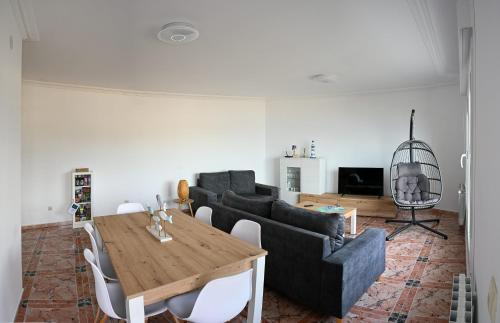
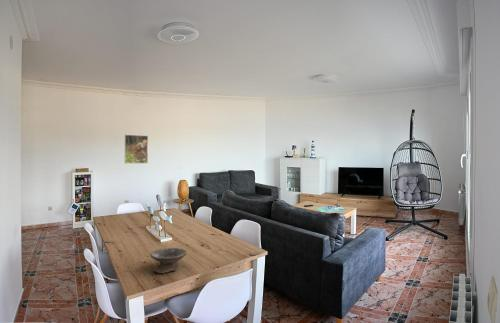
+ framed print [124,134,149,165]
+ bowl [149,247,188,274]
